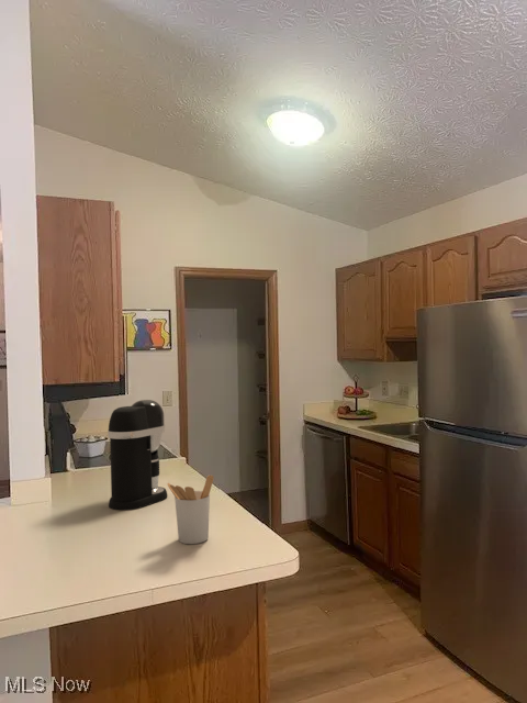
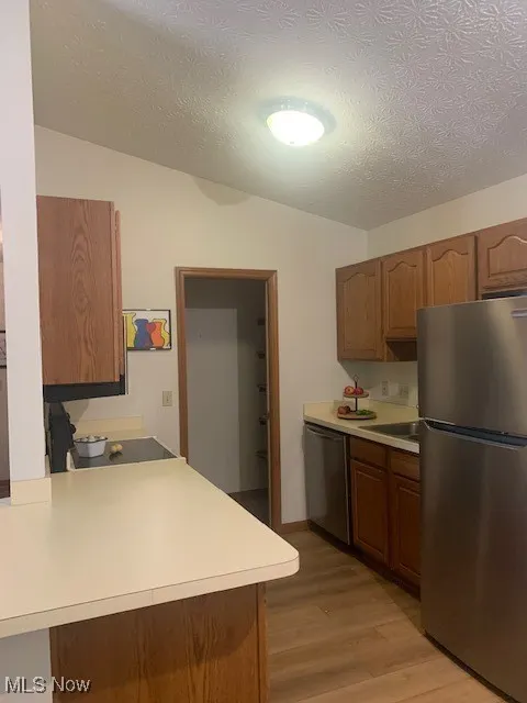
- utensil holder [166,475,215,545]
- coffee maker [106,399,168,511]
